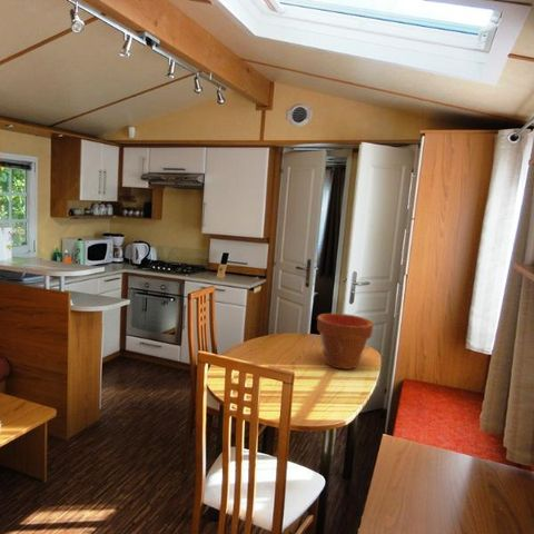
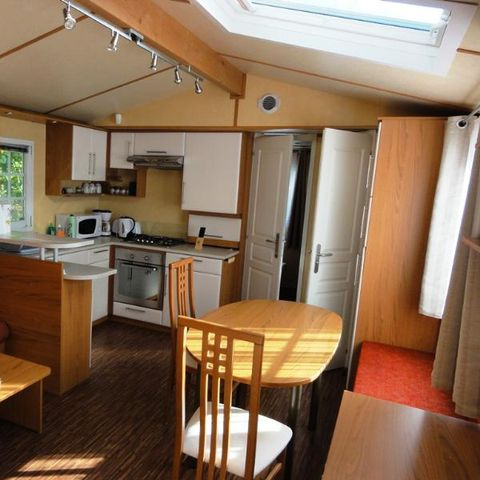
- flower pot [316,313,375,370]
